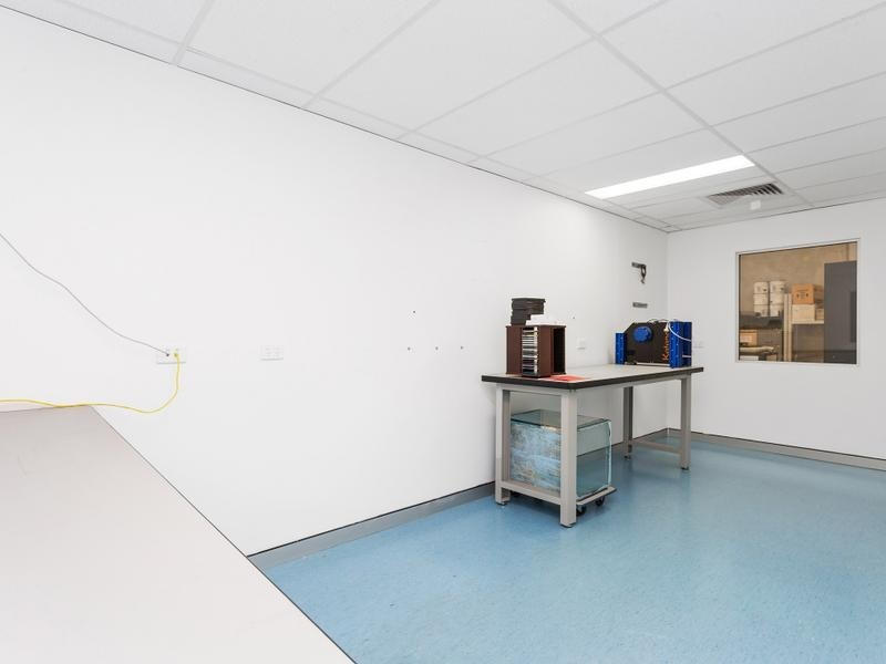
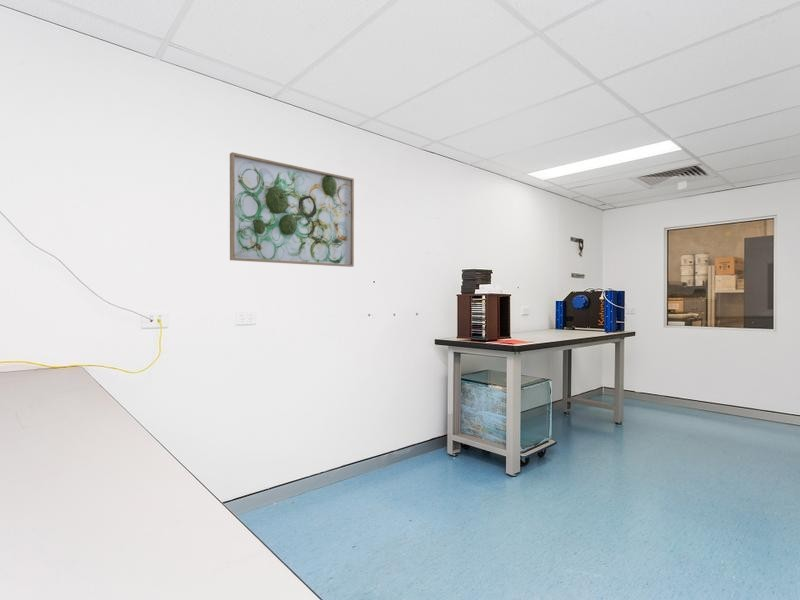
+ wall art [229,151,355,268]
